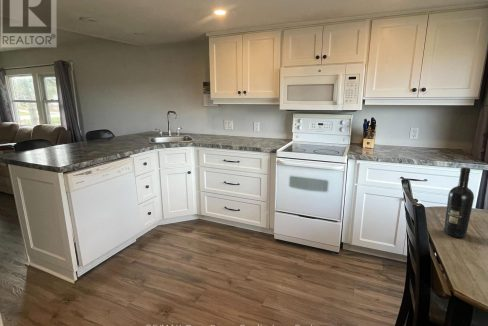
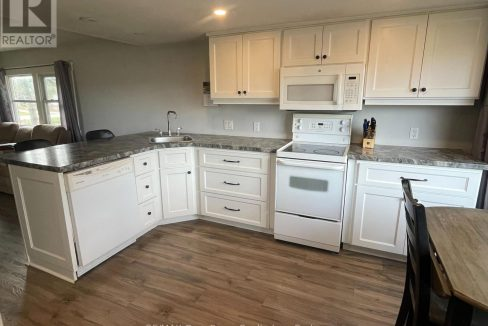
- wine bottle [443,166,475,239]
